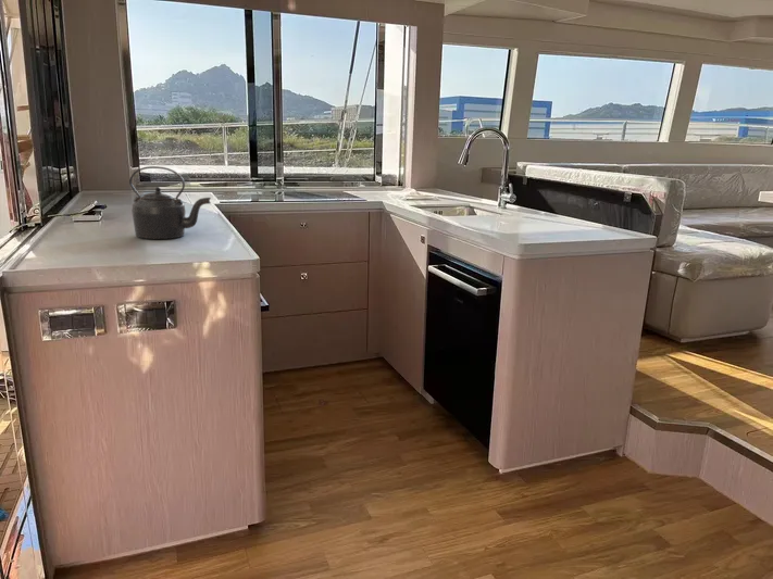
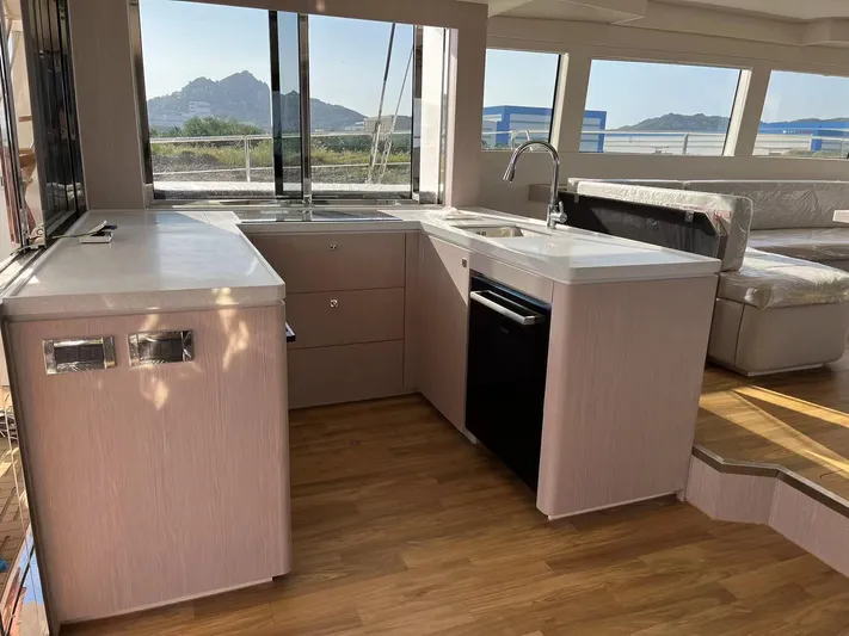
- kettle [128,165,212,240]
